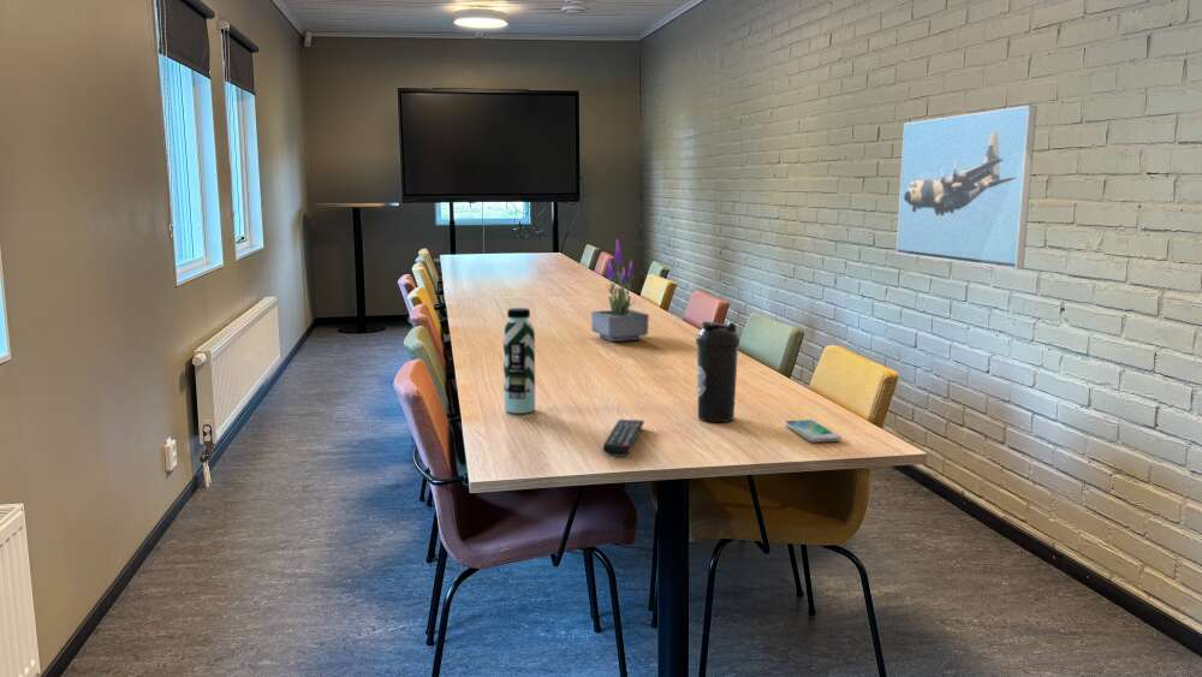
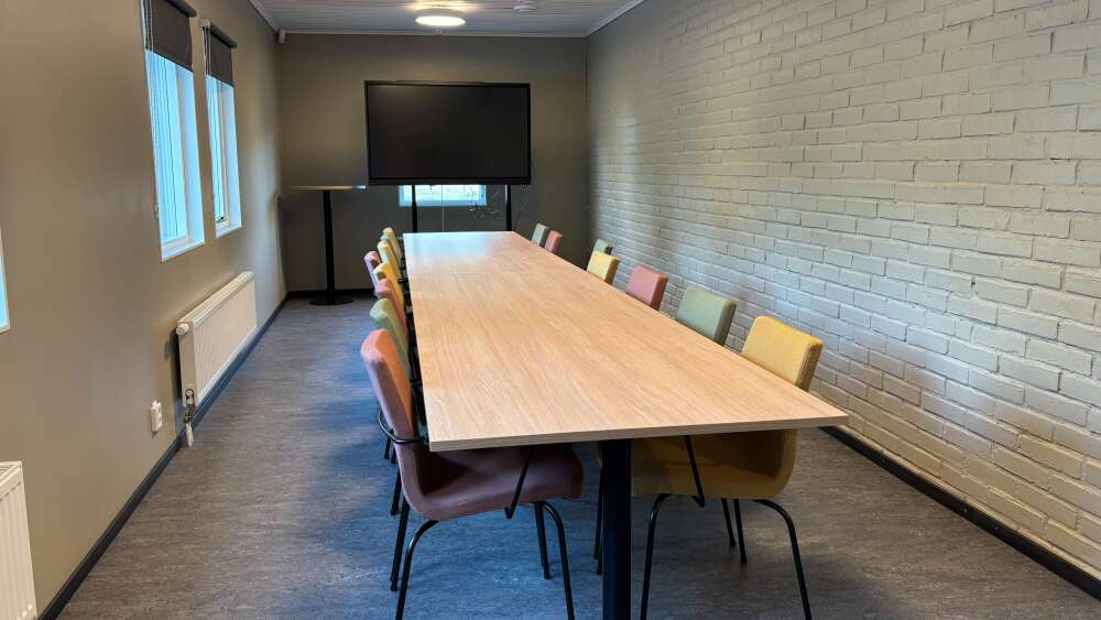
- potted plant [590,237,650,343]
- water bottle [502,307,536,415]
- water bottle [695,320,742,423]
- smartphone [784,418,841,444]
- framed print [895,105,1039,271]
- remote control [601,418,645,458]
